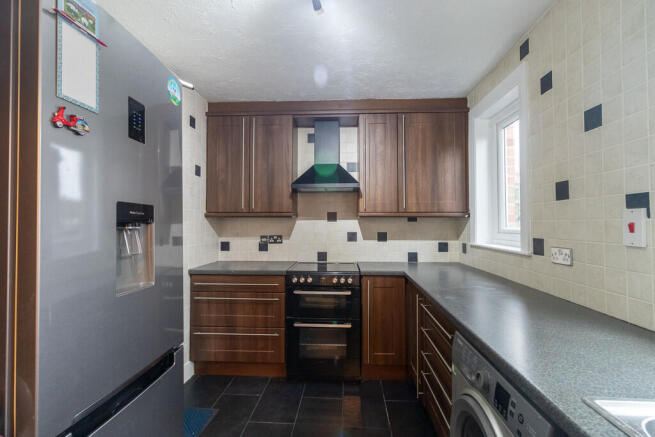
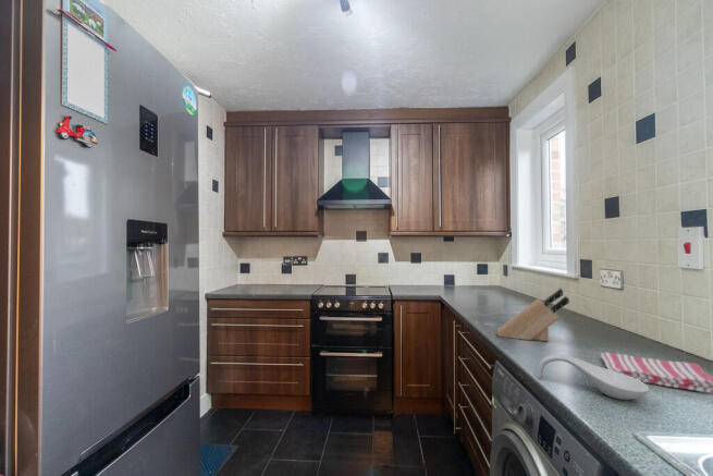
+ dish towel [599,351,713,394]
+ knife block [495,288,570,342]
+ spoon rest [536,353,650,401]
